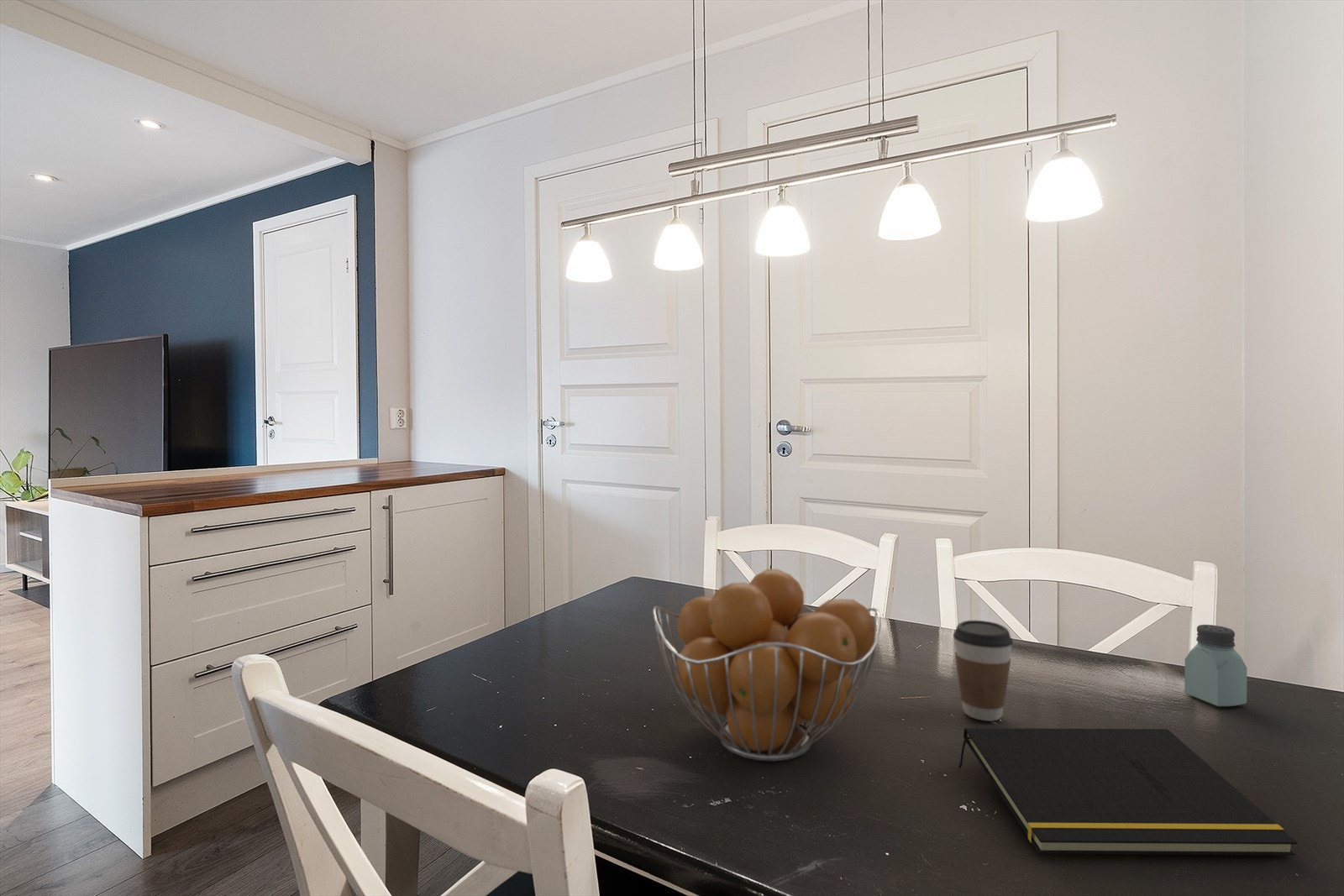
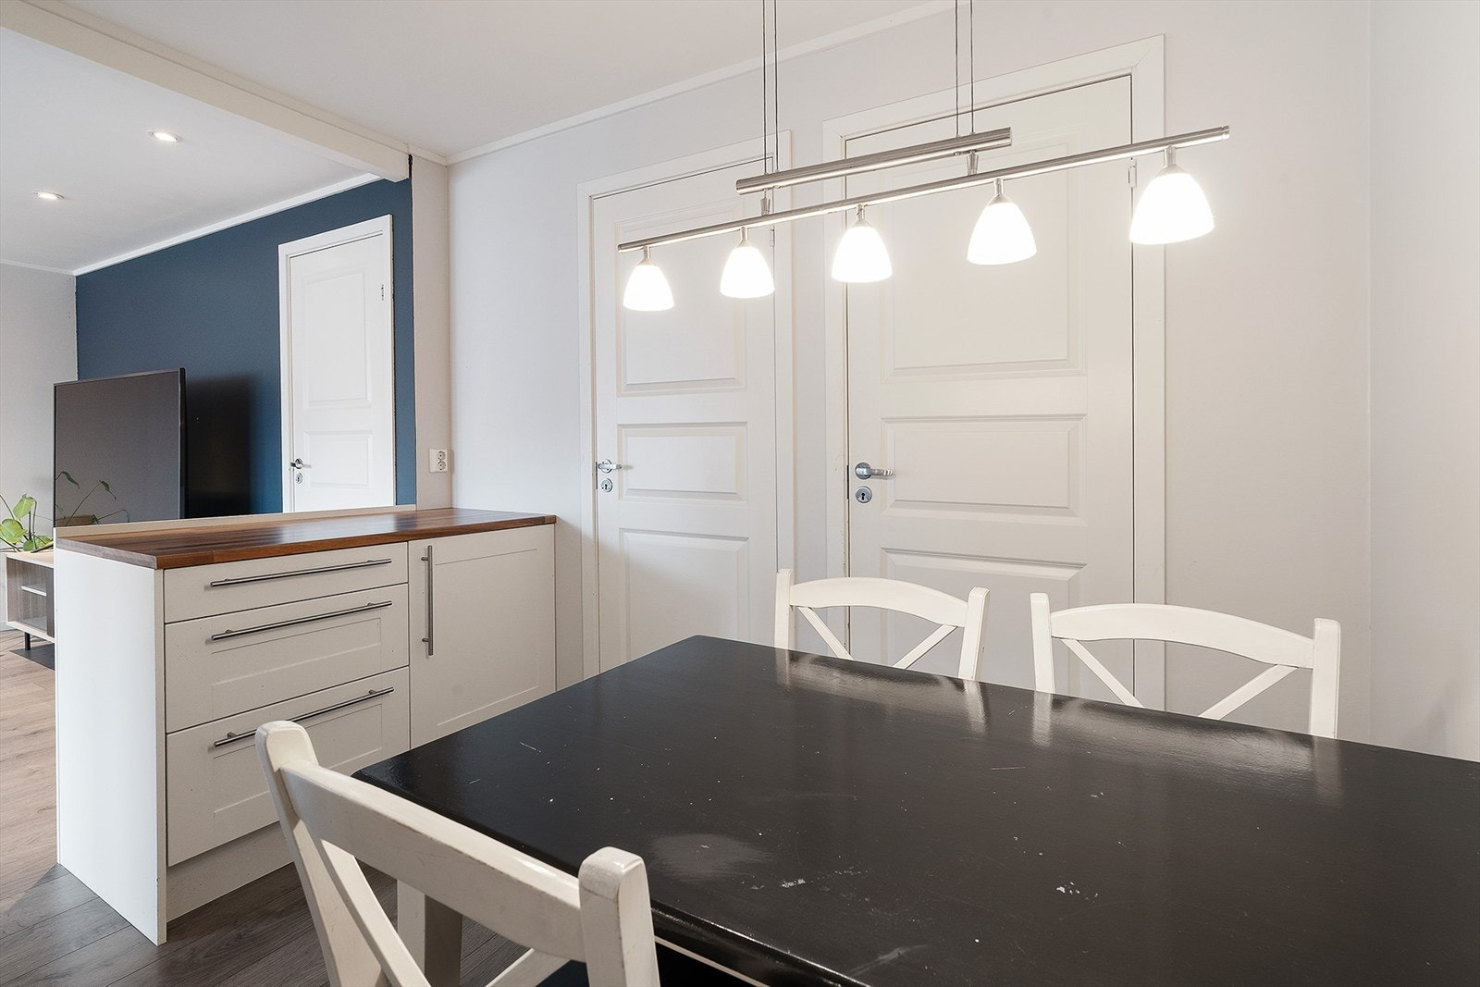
- fruit basket [652,569,882,762]
- notepad [958,727,1299,857]
- coffee cup [953,620,1014,722]
- saltshaker [1184,624,1247,707]
